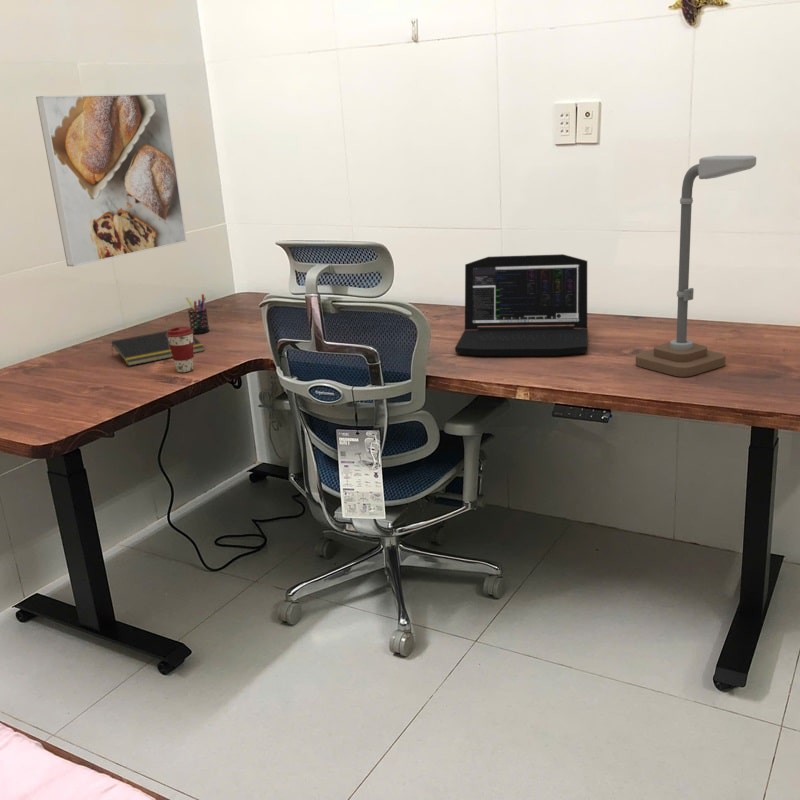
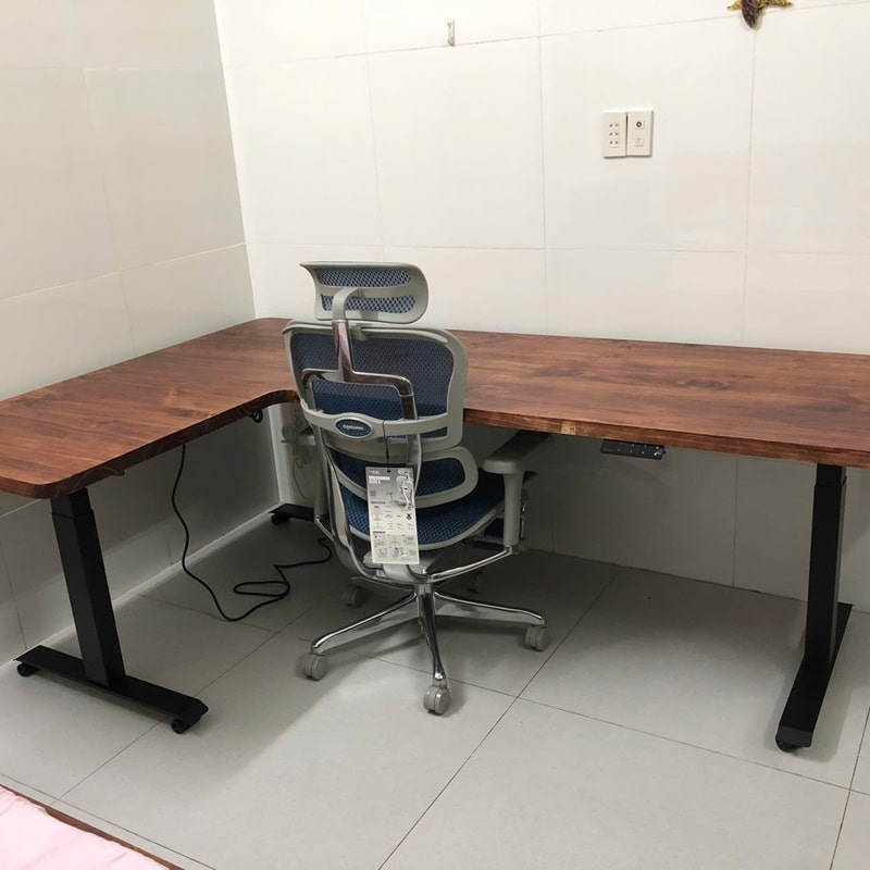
- laptop [454,253,589,357]
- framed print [35,92,187,267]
- coffee cup [166,326,195,373]
- notepad [111,330,205,367]
- desk lamp [635,155,757,378]
- pen holder [185,293,210,335]
